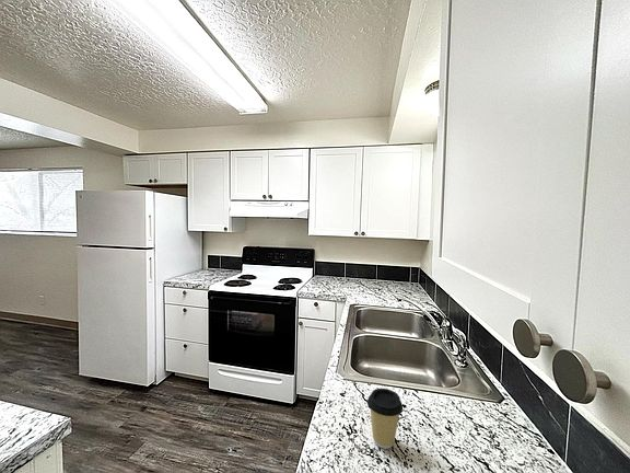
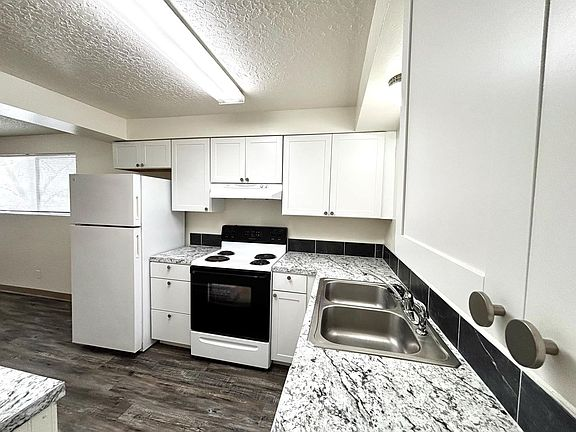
- coffee cup [366,388,404,450]
